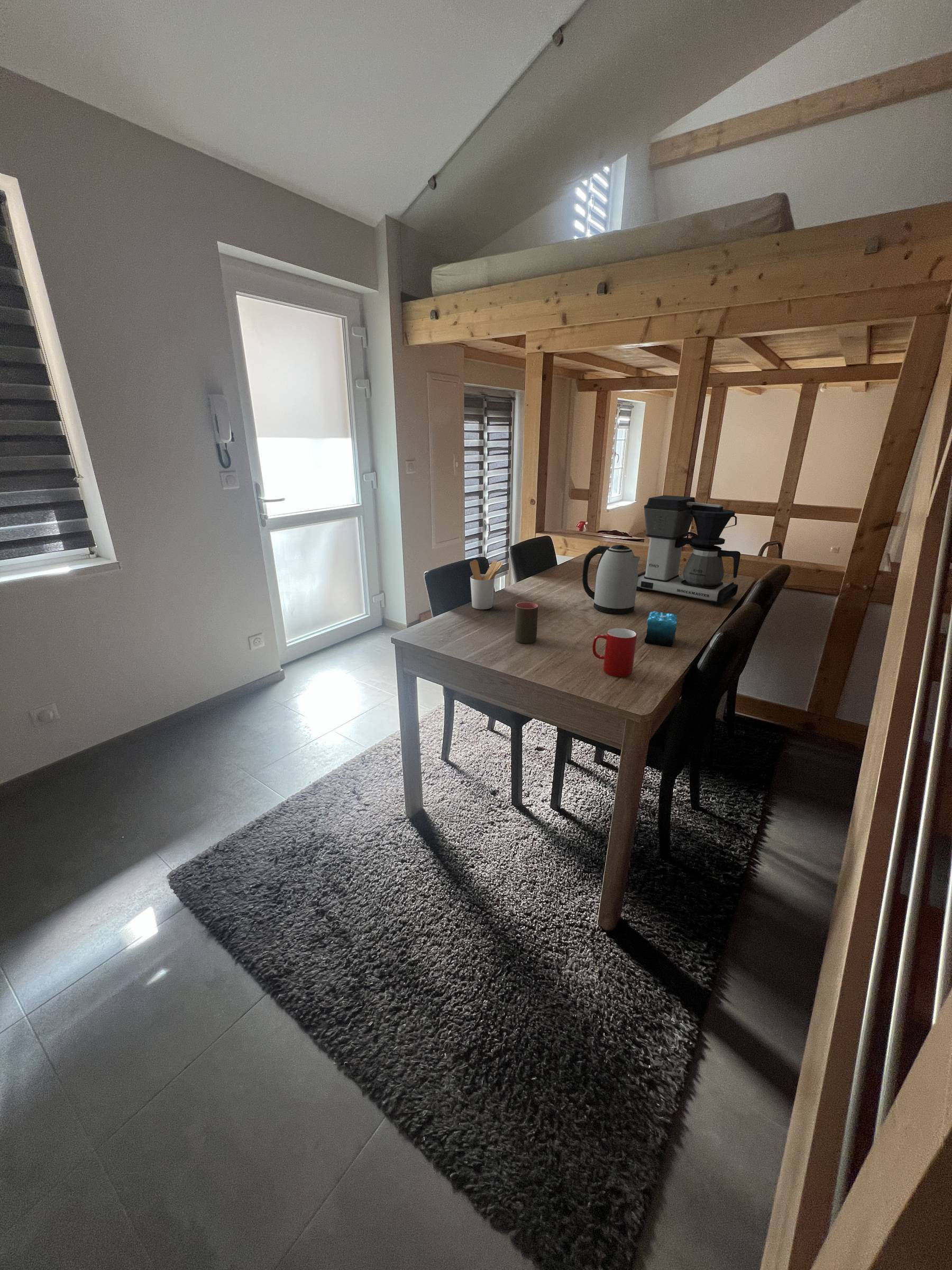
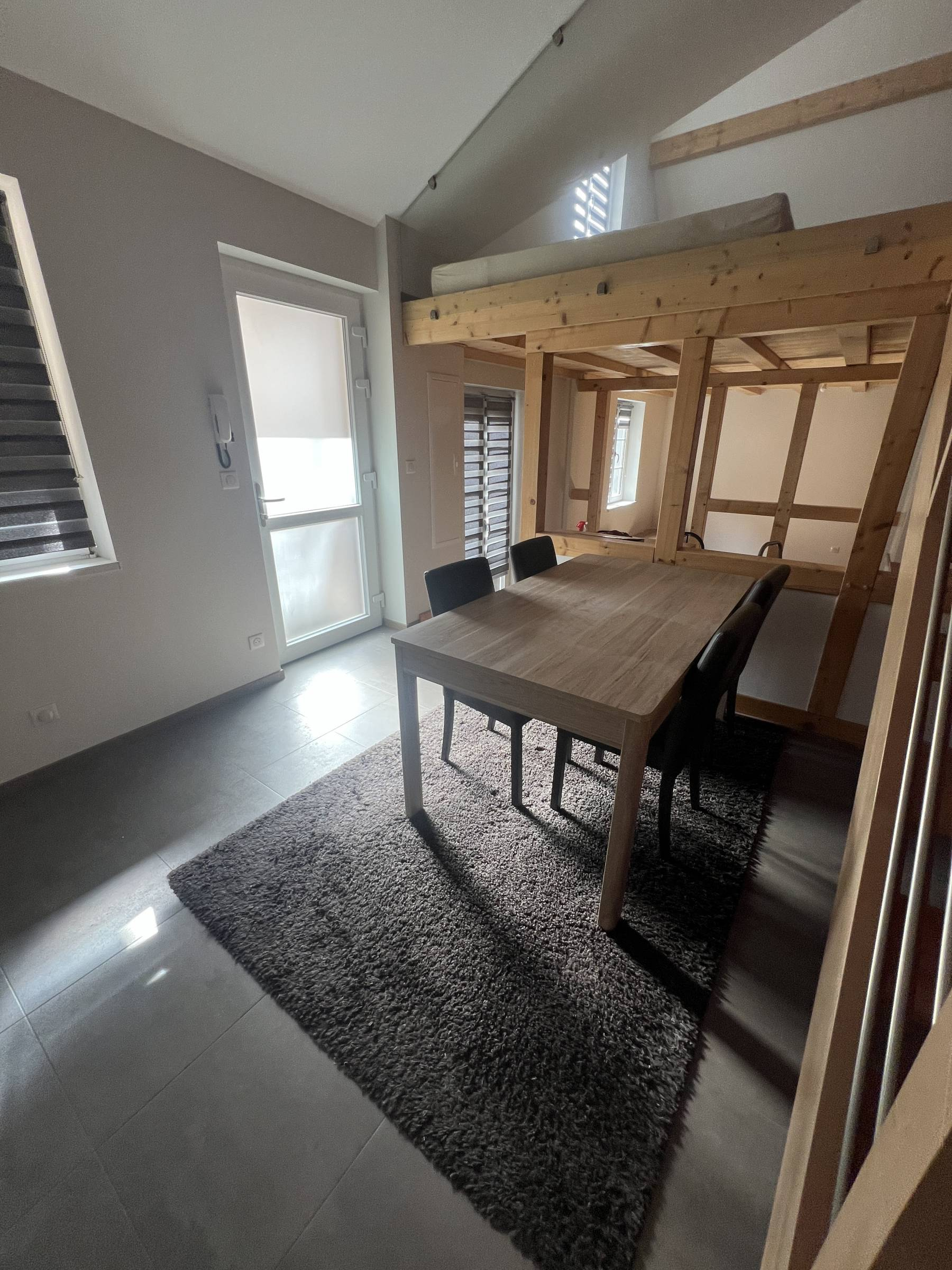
- cup [592,628,637,677]
- candle [644,606,678,647]
- cup [514,602,538,644]
- utensil holder [469,559,504,610]
- coffee maker [636,495,741,606]
- kettle [582,545,640,614]
